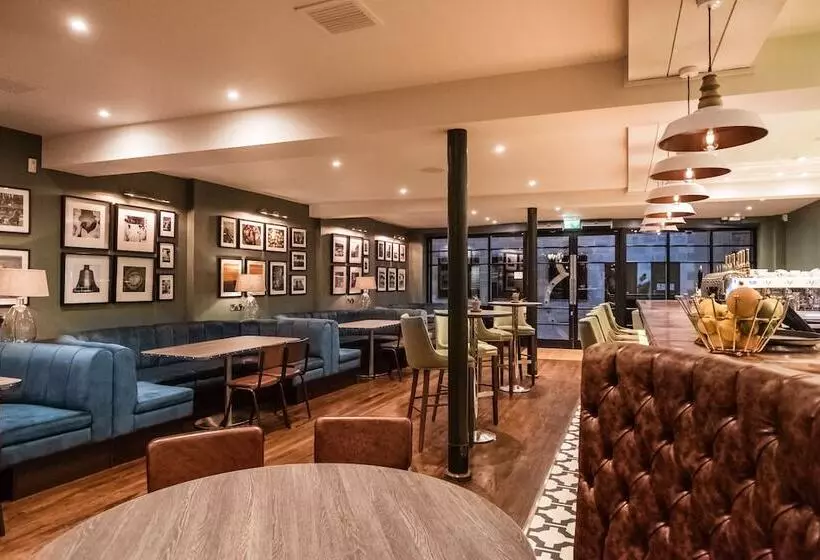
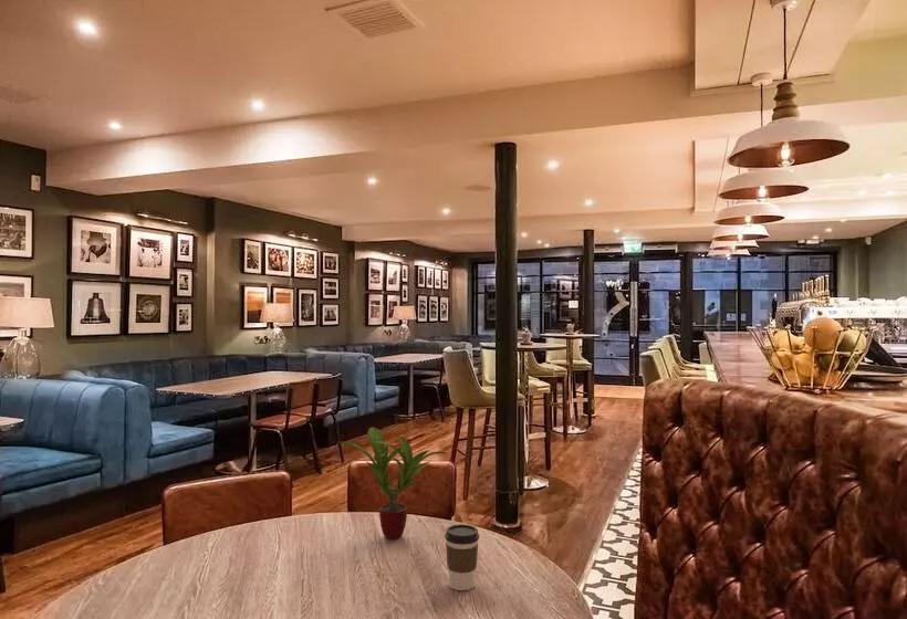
+ coffee cup [444,523,480,591]
+ potted plant [336,427,447,541]
